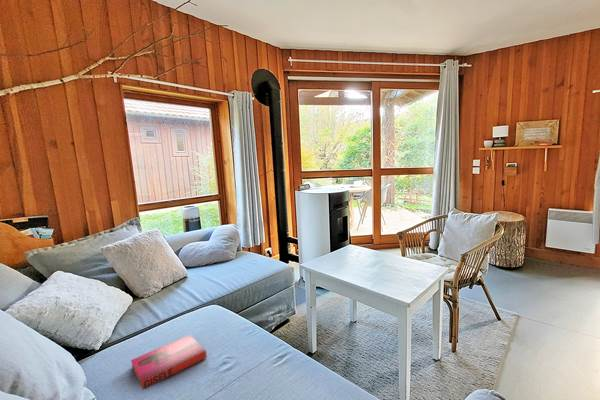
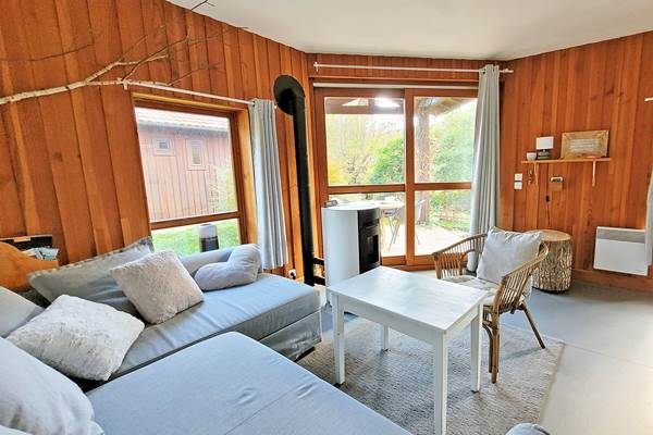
- hardback book [130,334,208,391]
